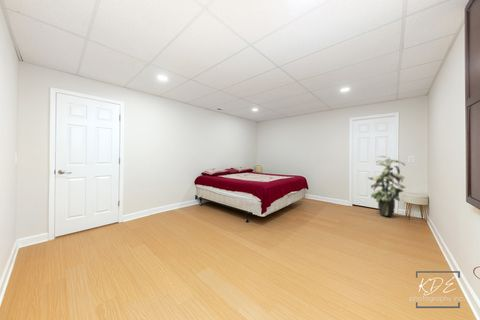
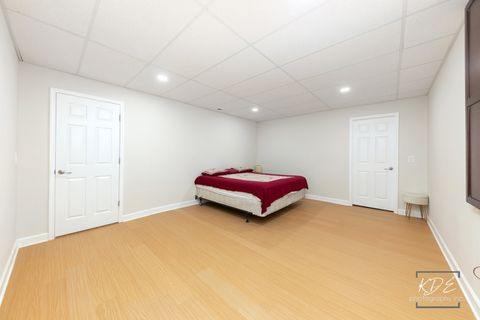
- indoor plant [368,155,406,218]
